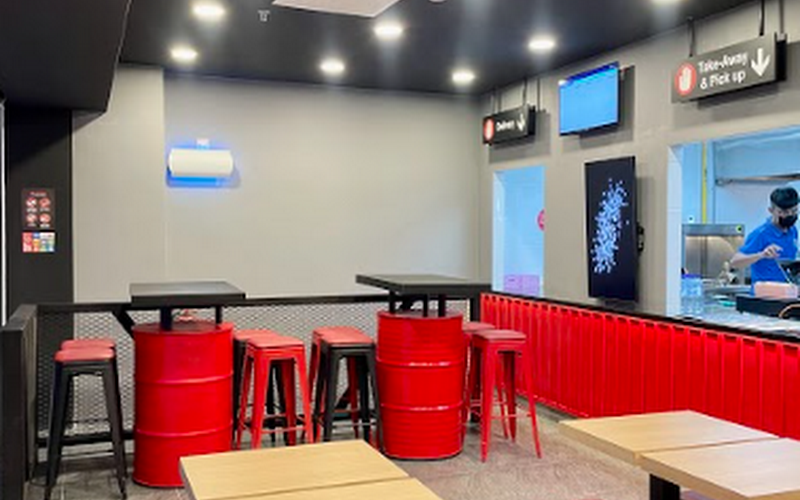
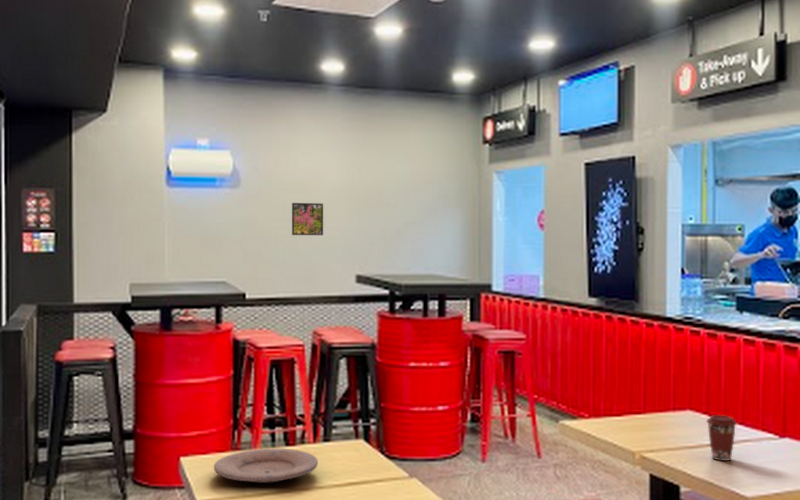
+ plate [213,448,319,484]
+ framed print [291,202,324,236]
+ coffee cup [705,414,738,462]
